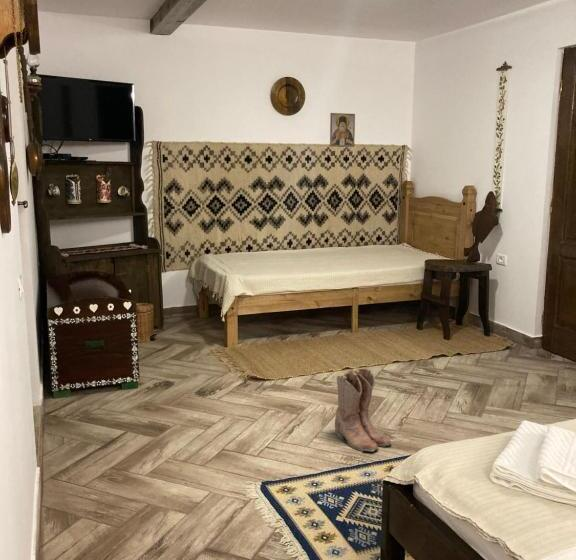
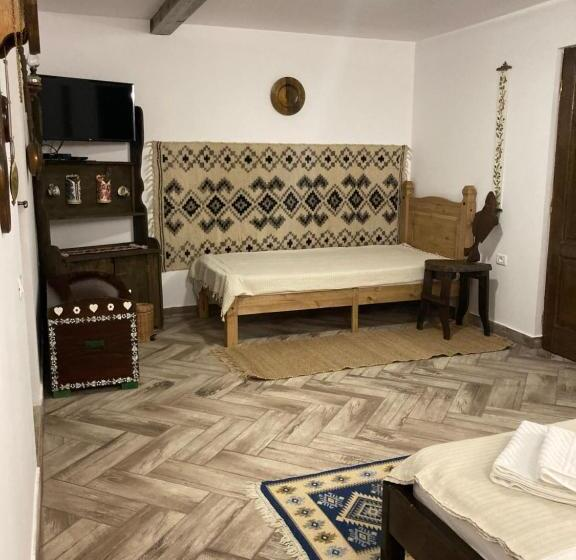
- boots [334,367,392,452]
- religious icon [329,112,356,148]
